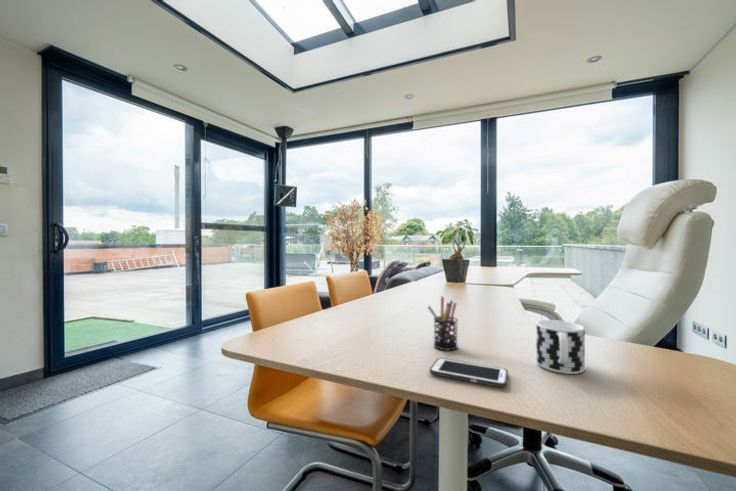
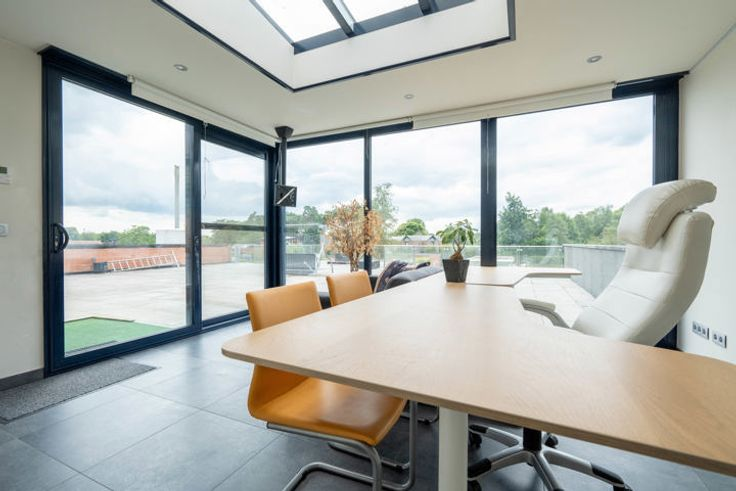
- cup [535,319,586,375]
- cell phone [429,357,509,388]
- pen holder [427,296,459,351]
